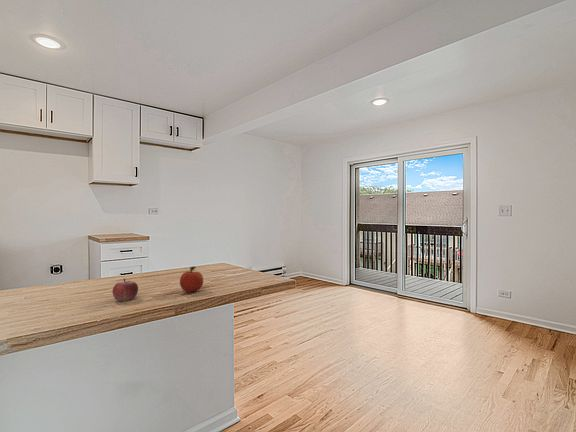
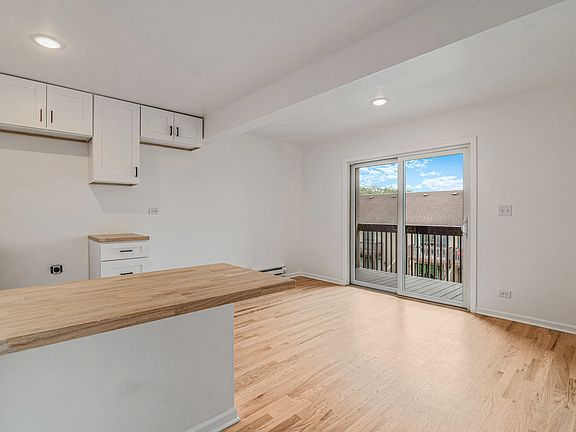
- fruit [179,266,204,293]
- fruit [112,278,139,302]
